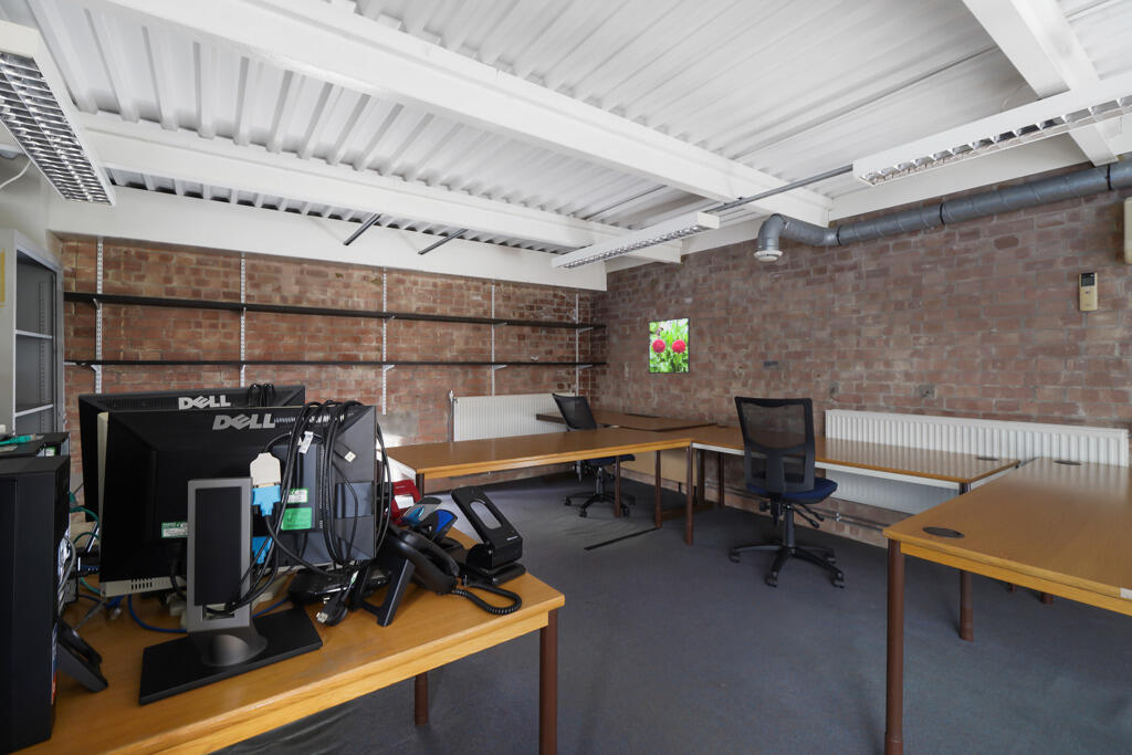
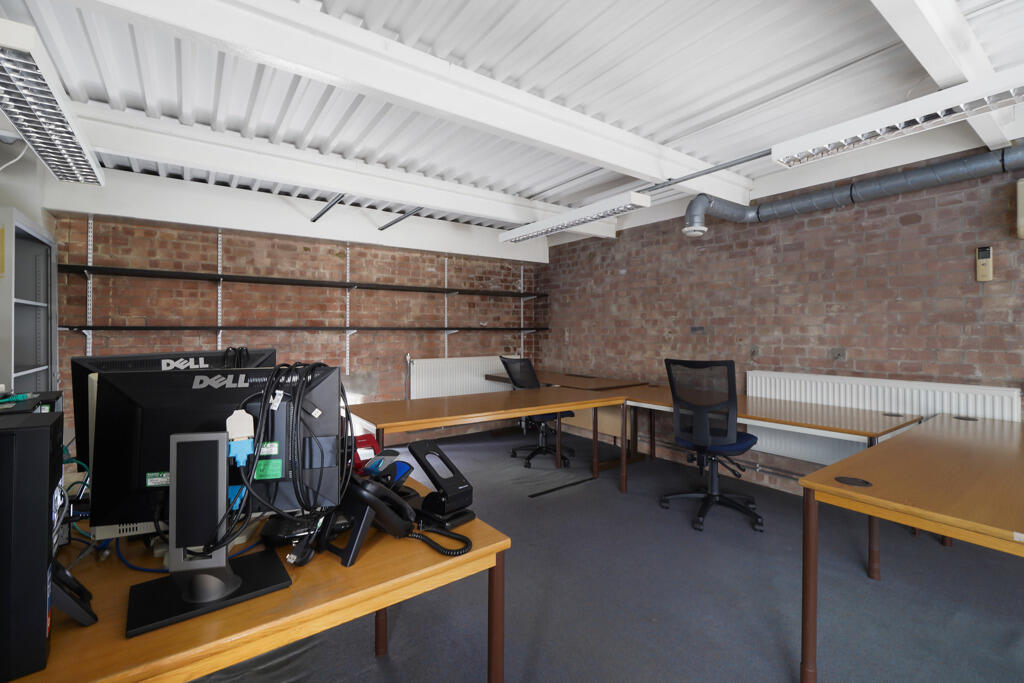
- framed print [648,316,691,375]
